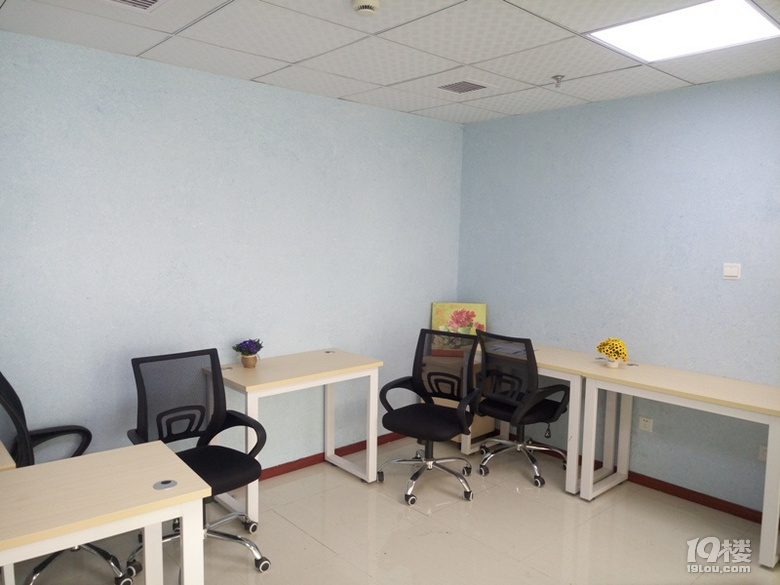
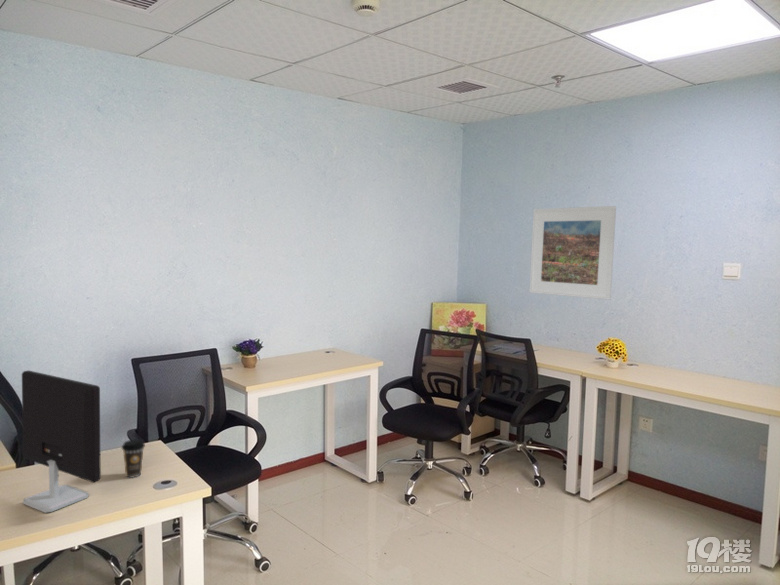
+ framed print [529,205,617,301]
+ coffee cup [121,438,146,479]
+ computer monitor [21,369,102,513]
